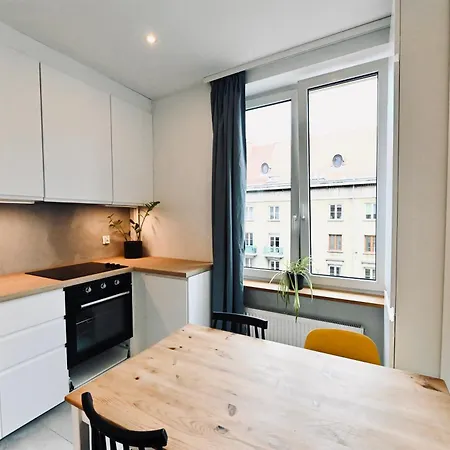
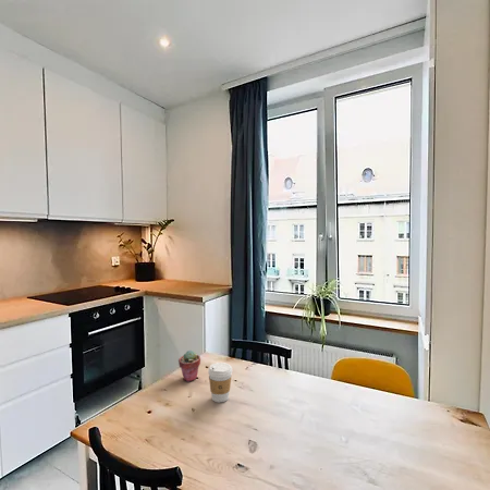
+ coffee cup [207,362,233,403]
+ potted succulent [177,350,201,383]
